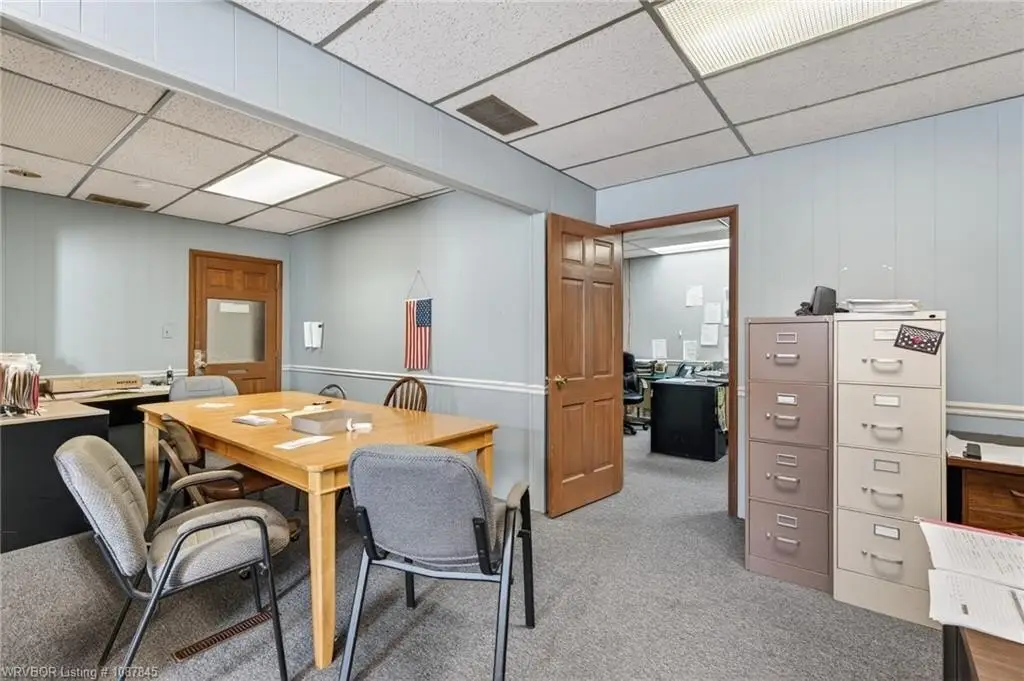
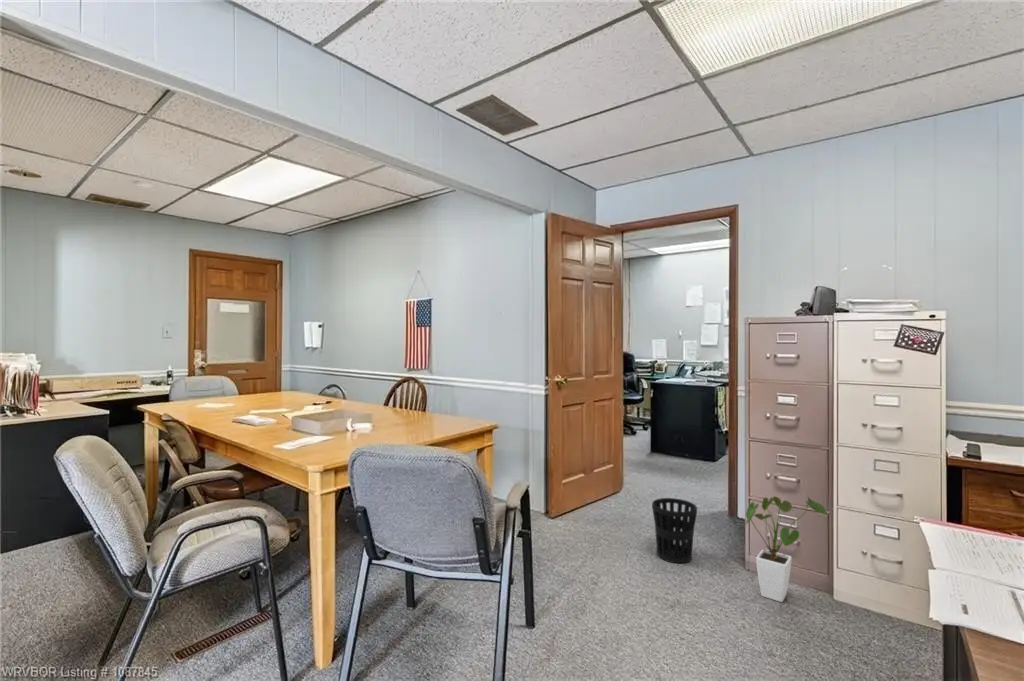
+ wastebasket [651,497,698,564]
+ house plant [744,496,829,603]
